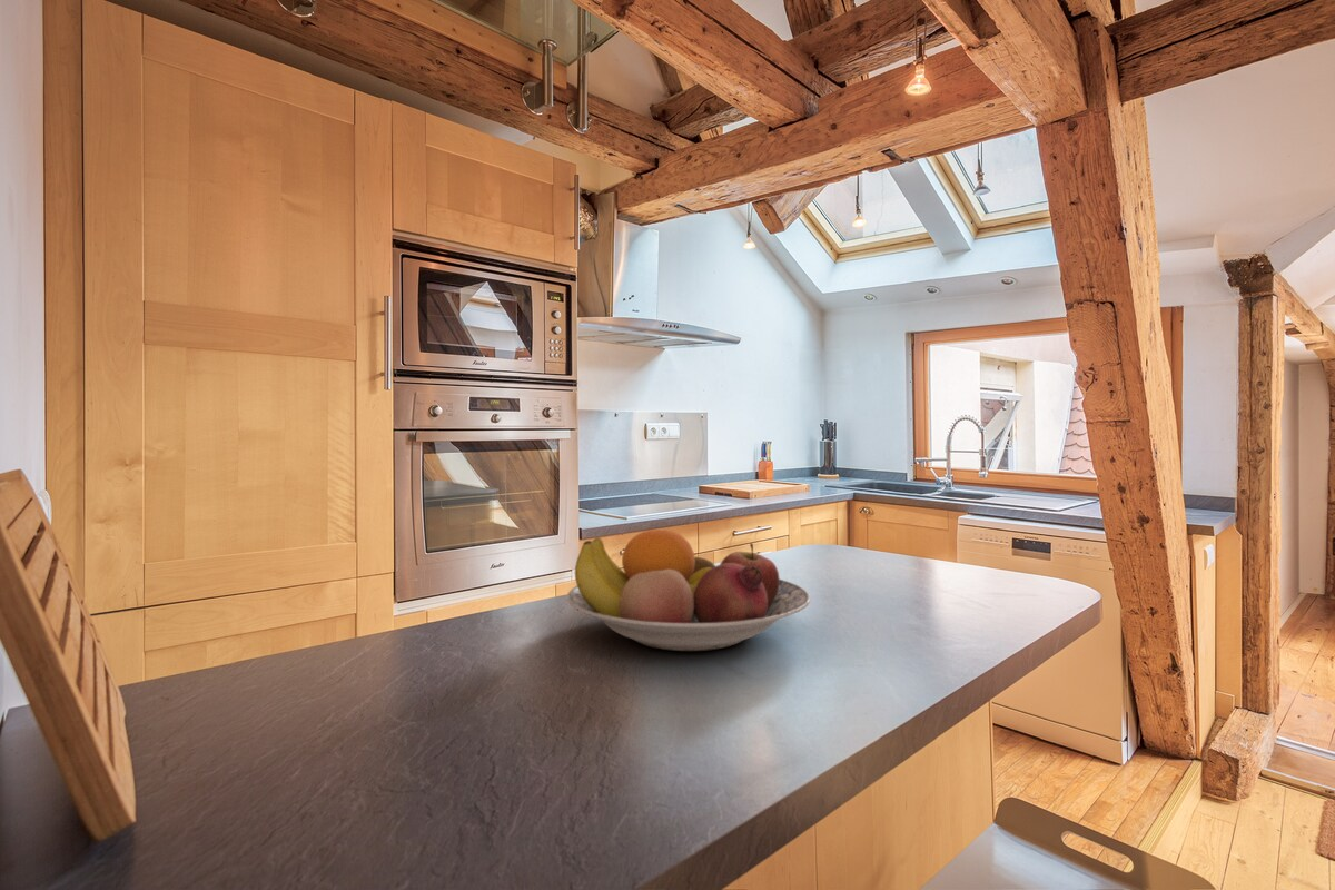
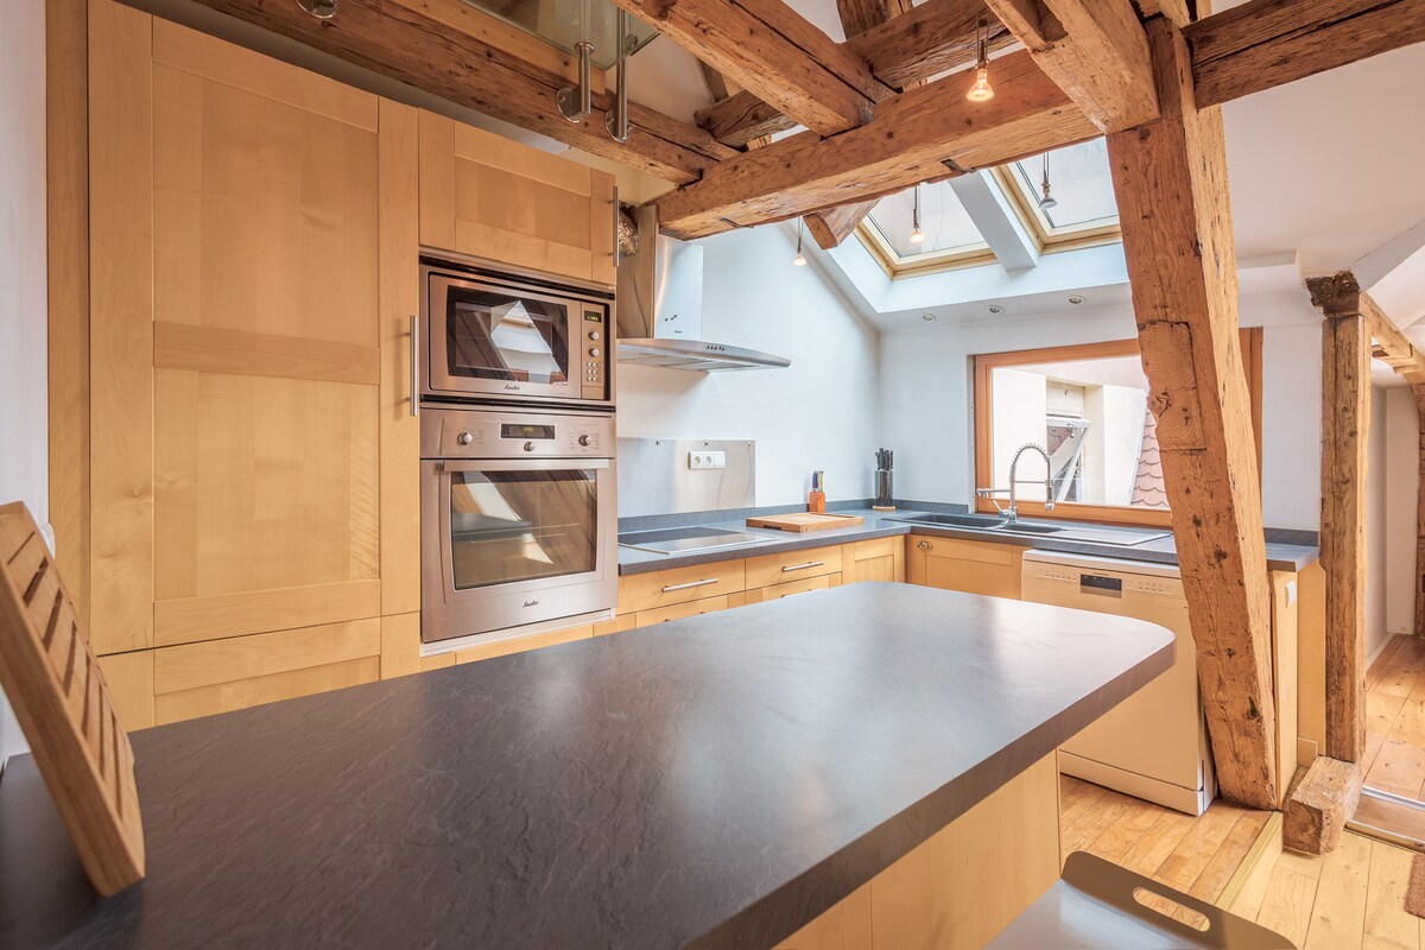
- fruit bowl [566,528,811,652]
